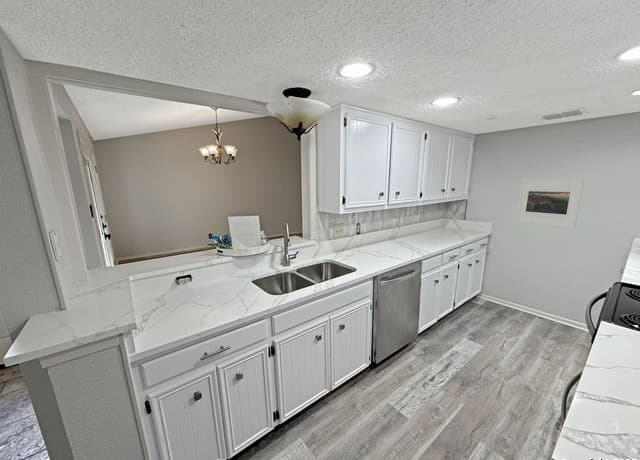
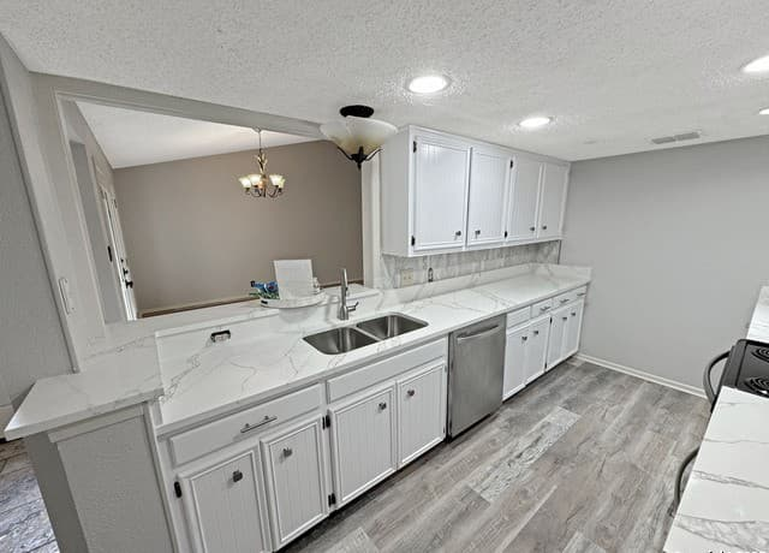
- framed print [515,177,585,230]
